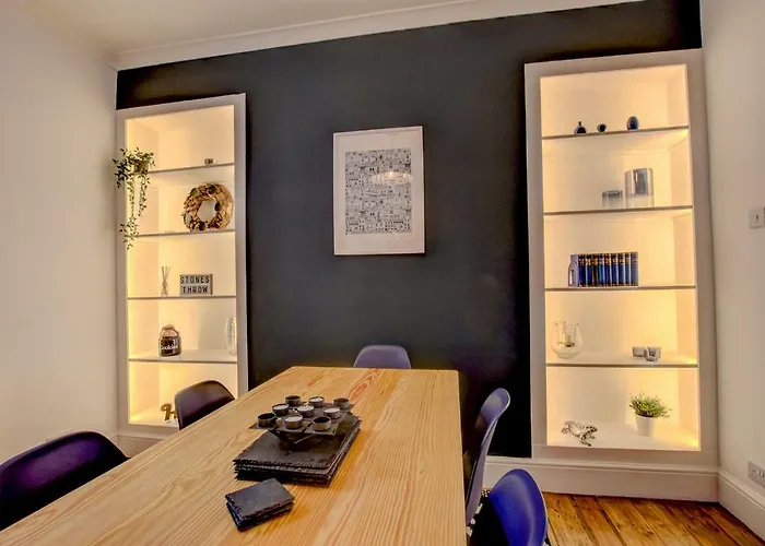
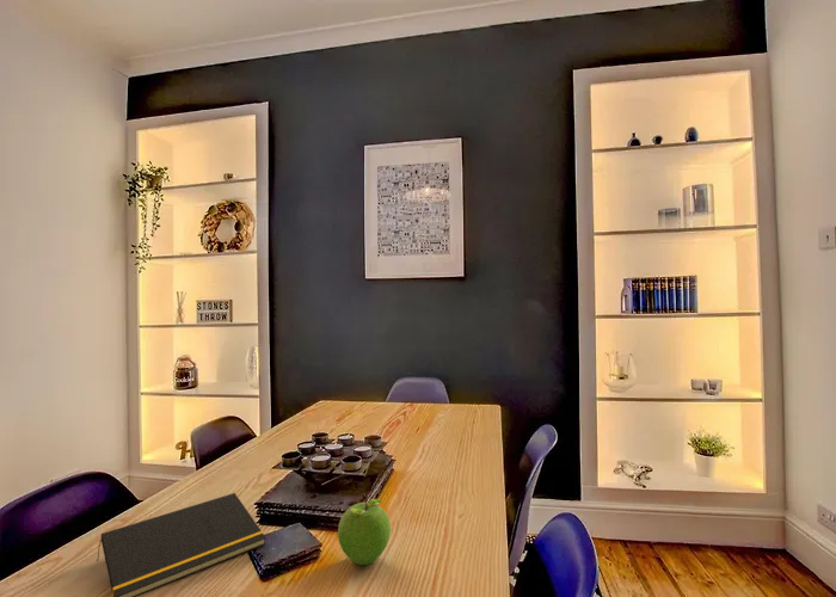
+ fruit [337,497,392,566]
+ notepad [96,492,268,597]
